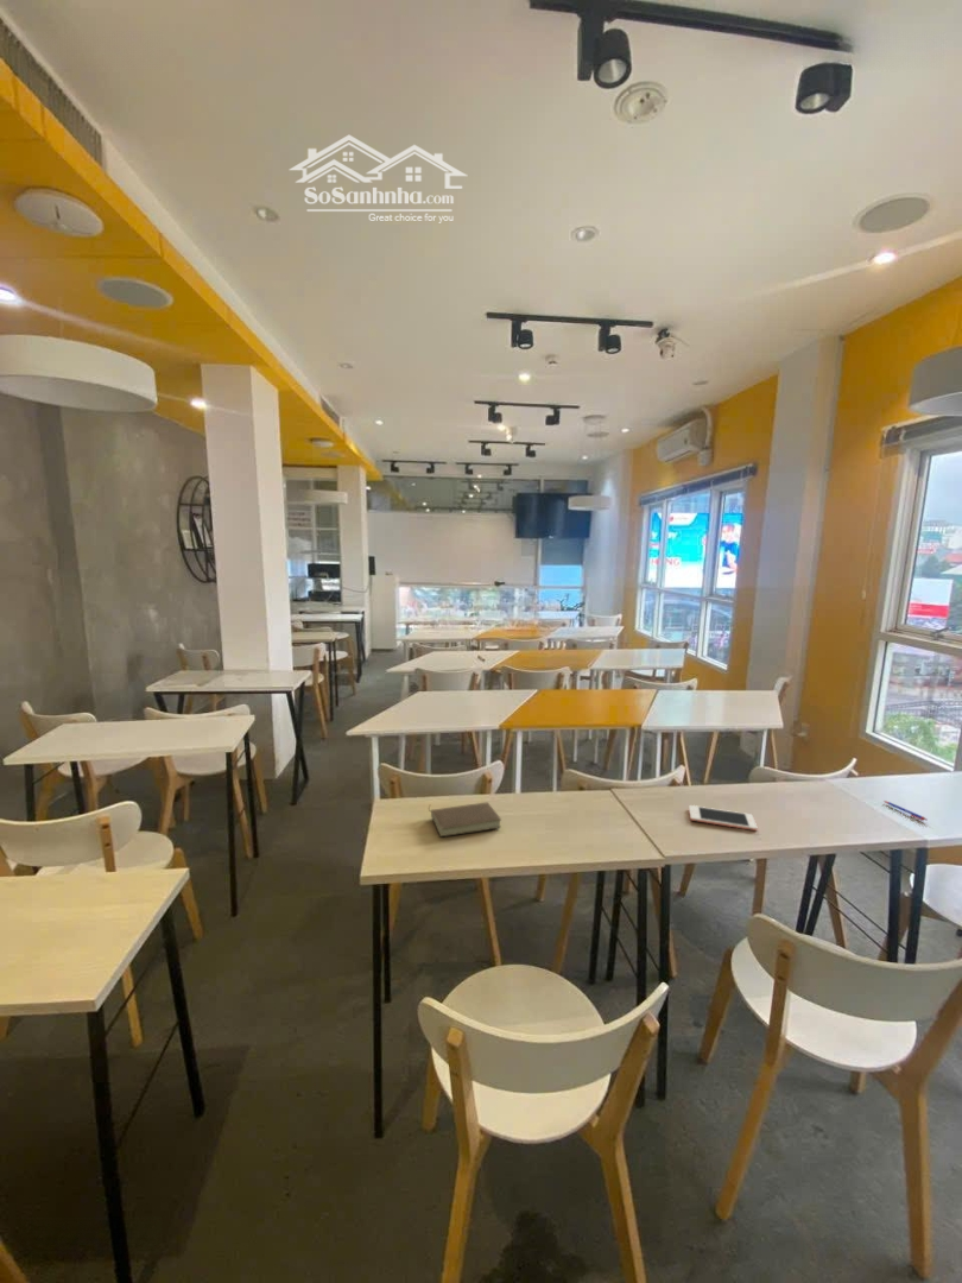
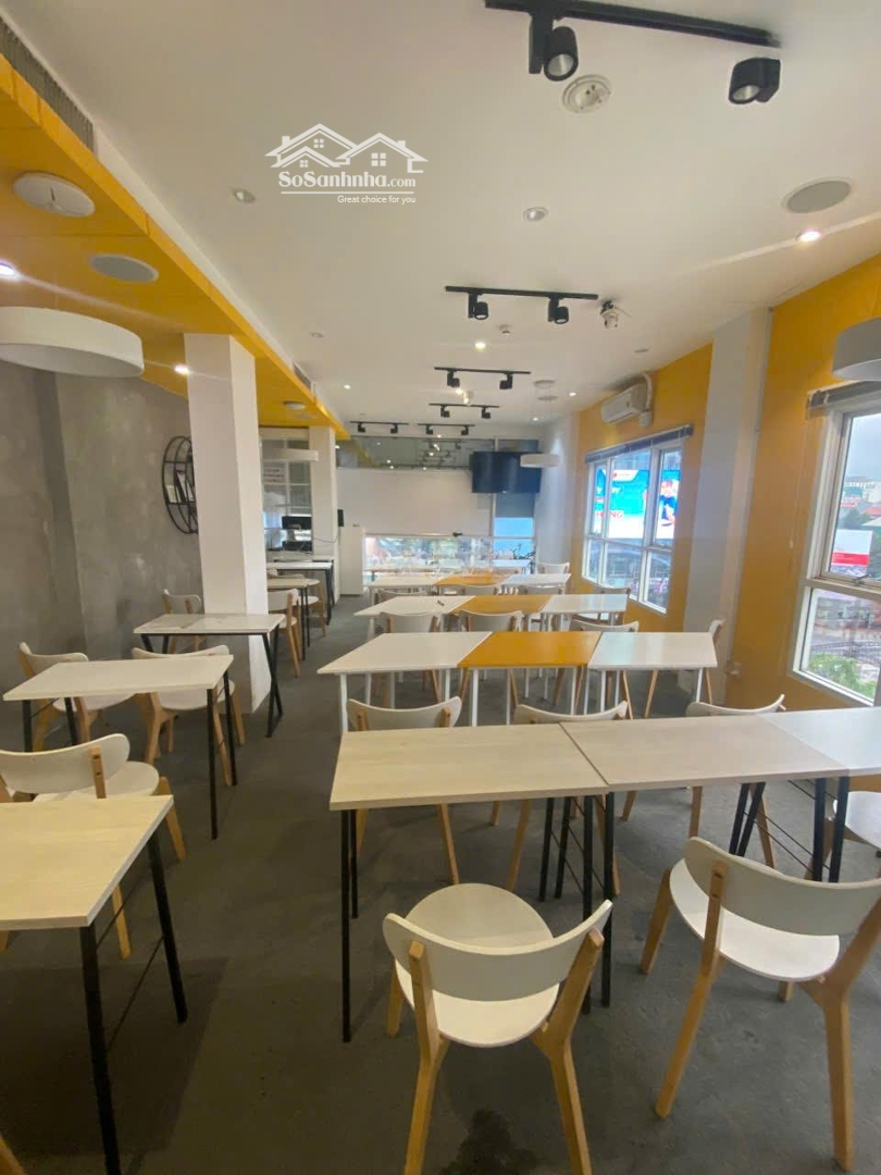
- book [428,801,502,838]
- cell phone [688,804,758,832]
- pen [882,799,929,822]
